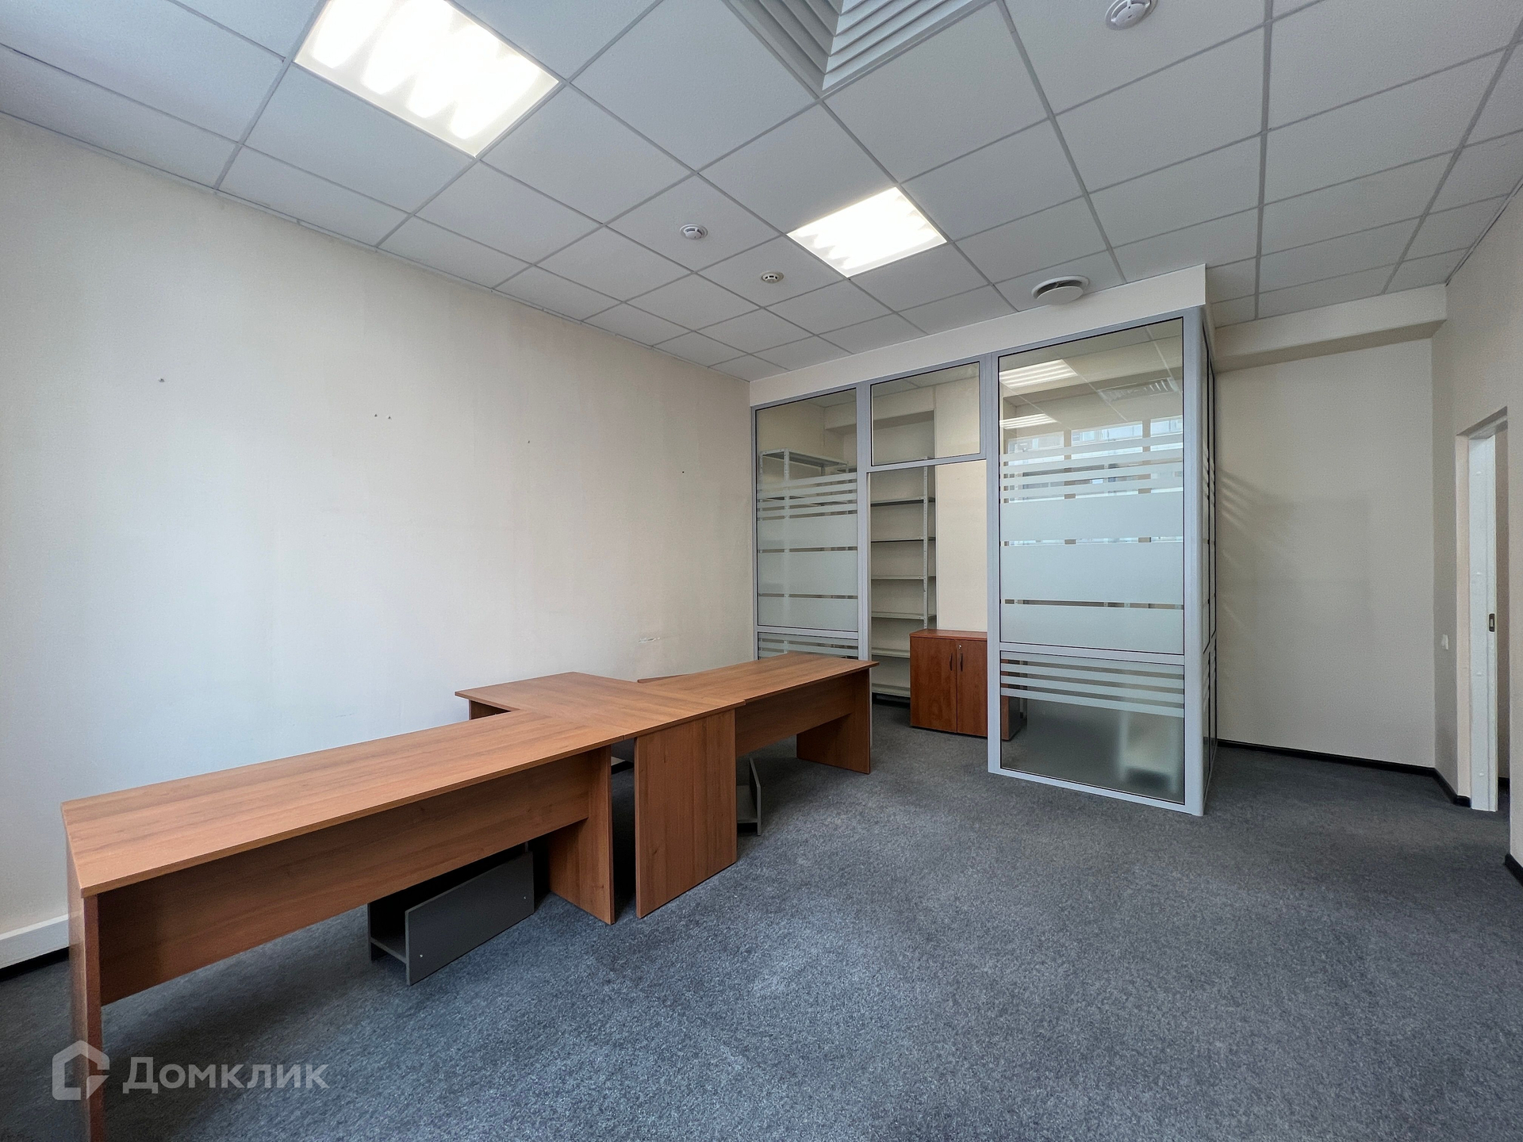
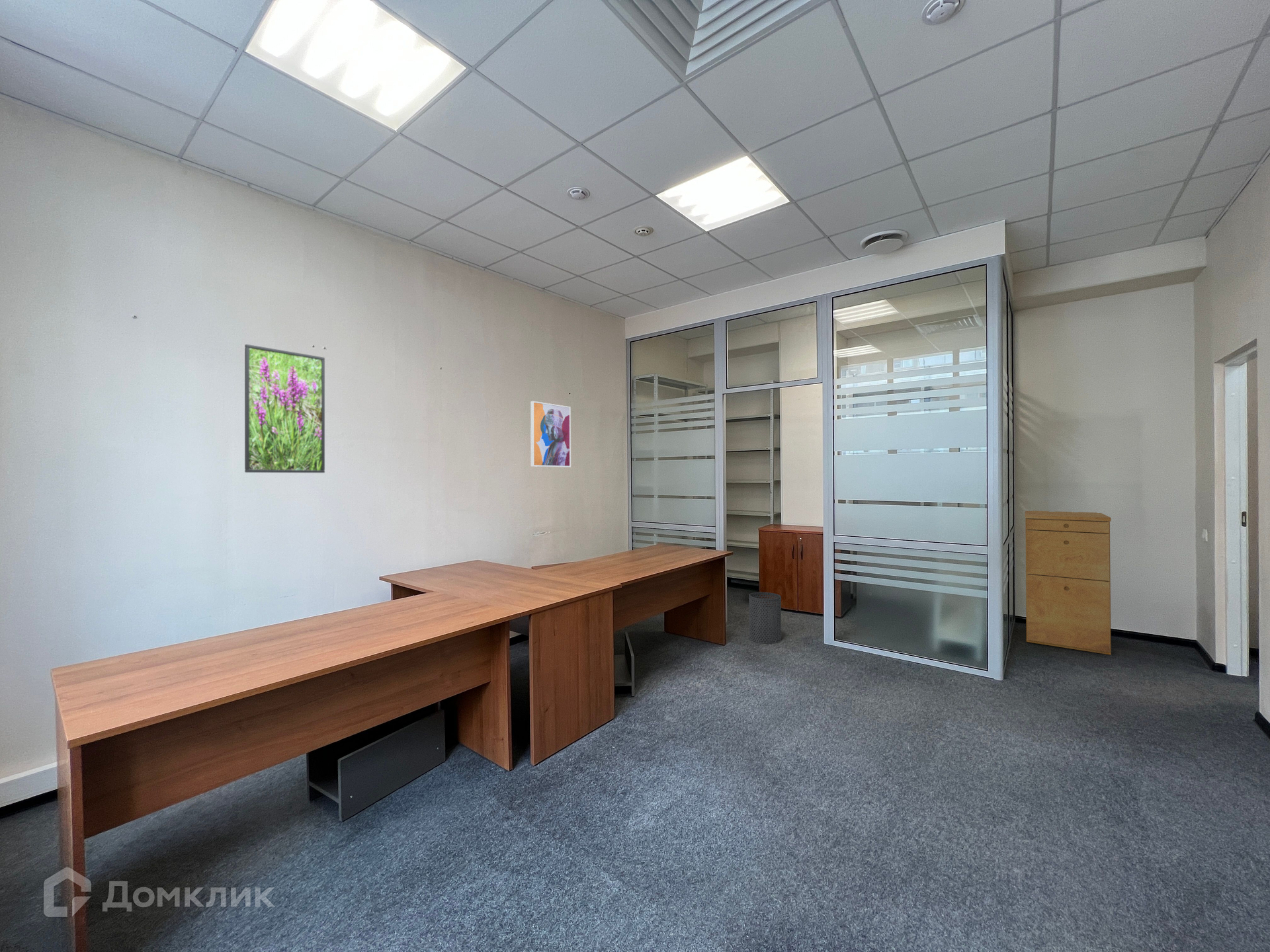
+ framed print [244,344,325,473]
+ trash can [748,592,782,645]
+ wall art [530,401,572,468]
+ filing cabinet [1025,510,1112,655]
